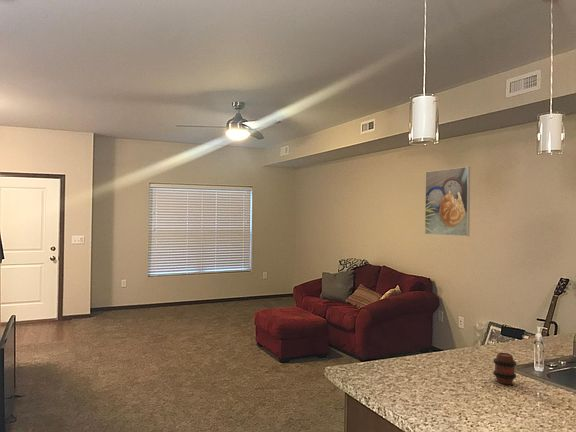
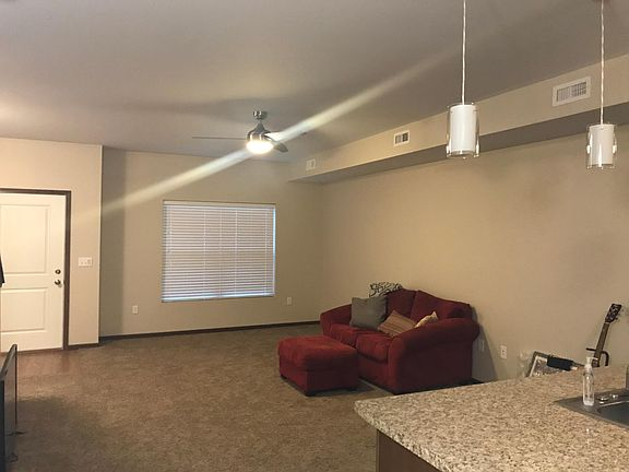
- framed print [424,166,471,237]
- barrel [492,352,517,385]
